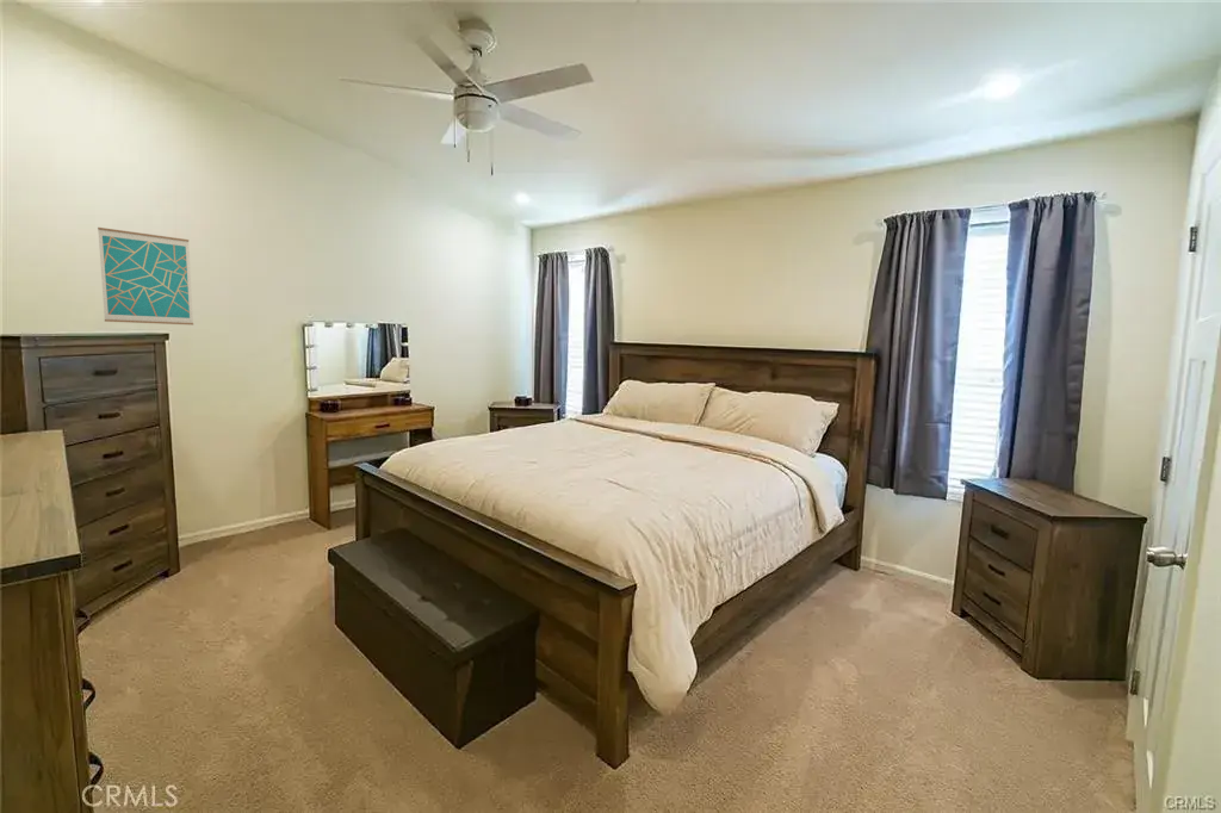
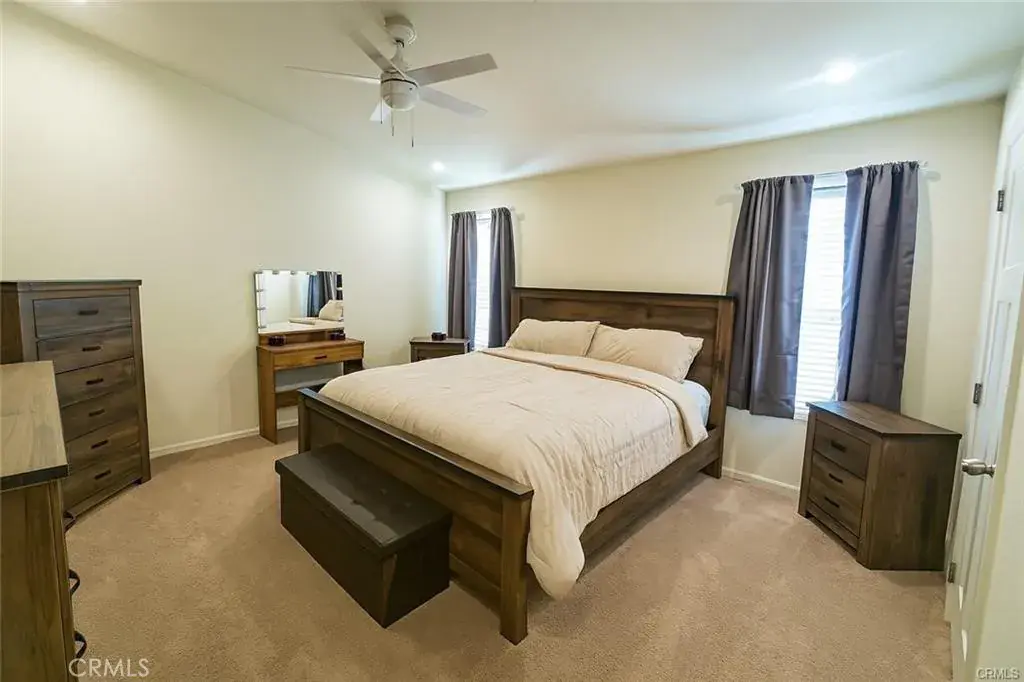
- wall art [97,226,194,327]
